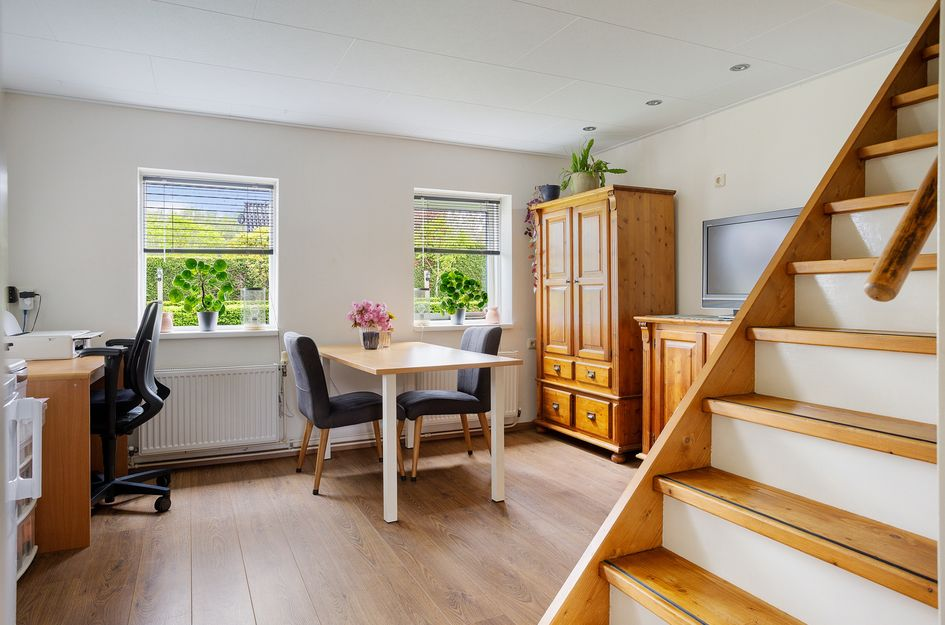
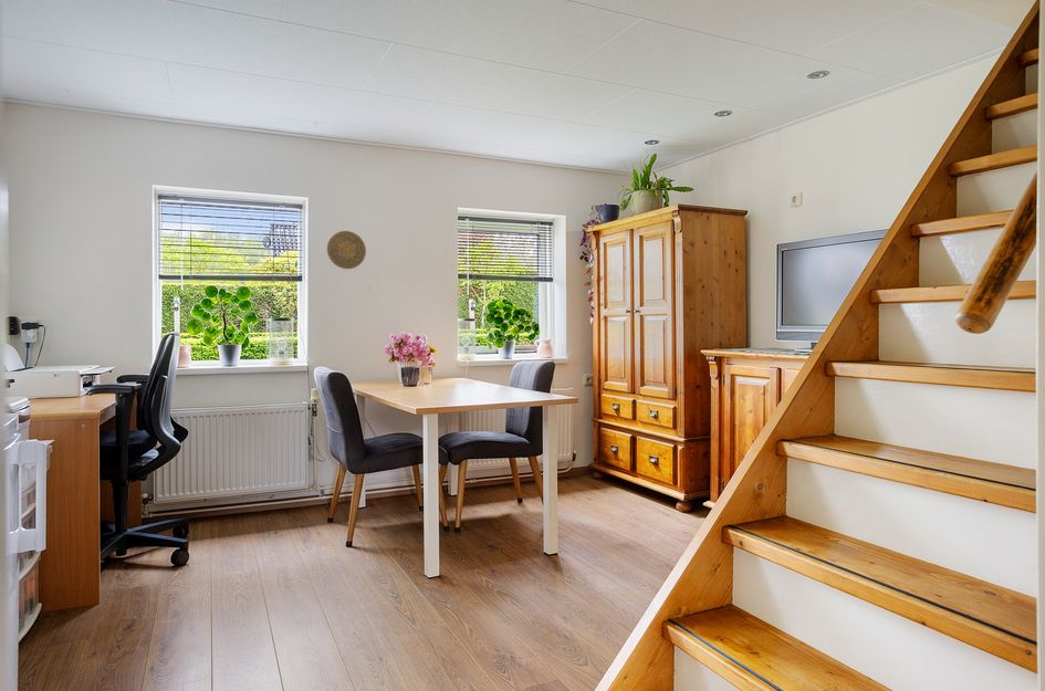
+ decorative plate [326,230,367,270]
